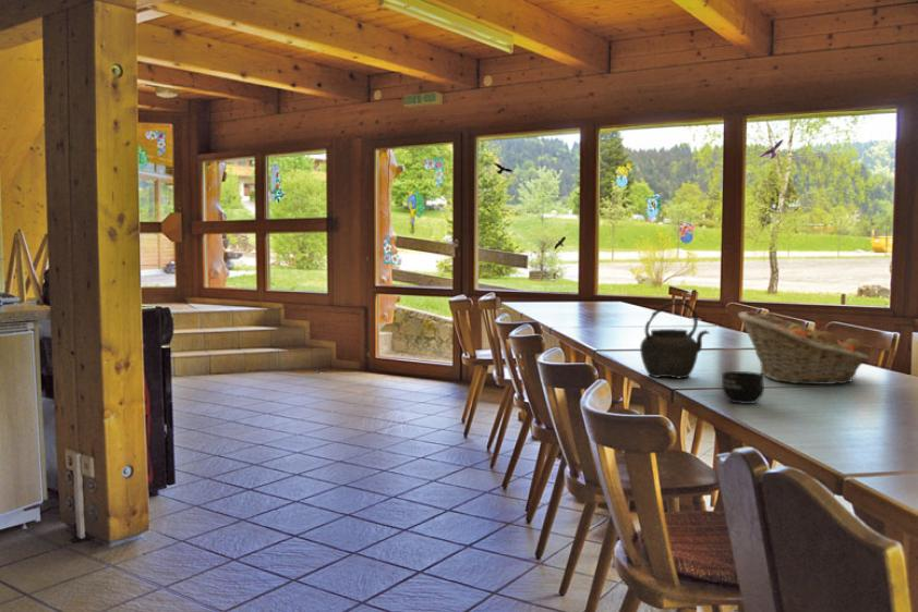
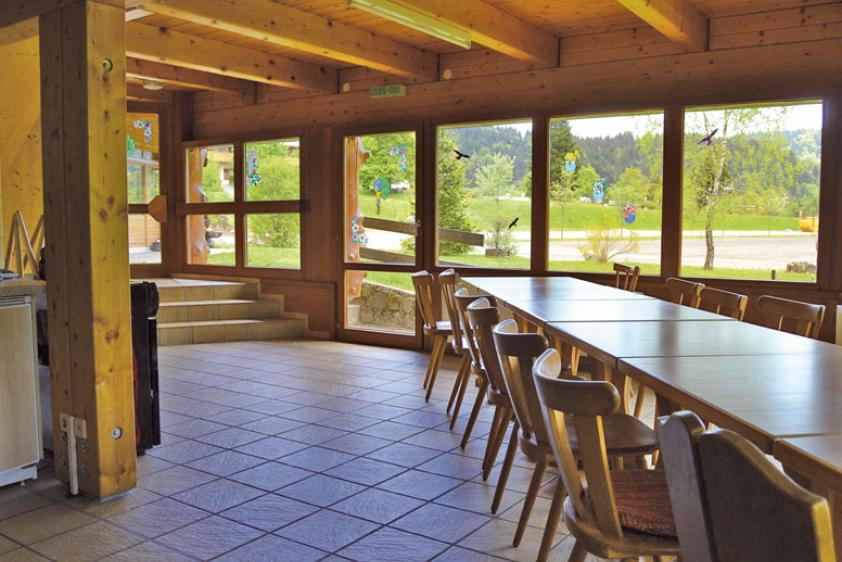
- fruit basket [737,310,870,385]
- mug [721,370,765,405]
- kettle [639,301,711,380]
